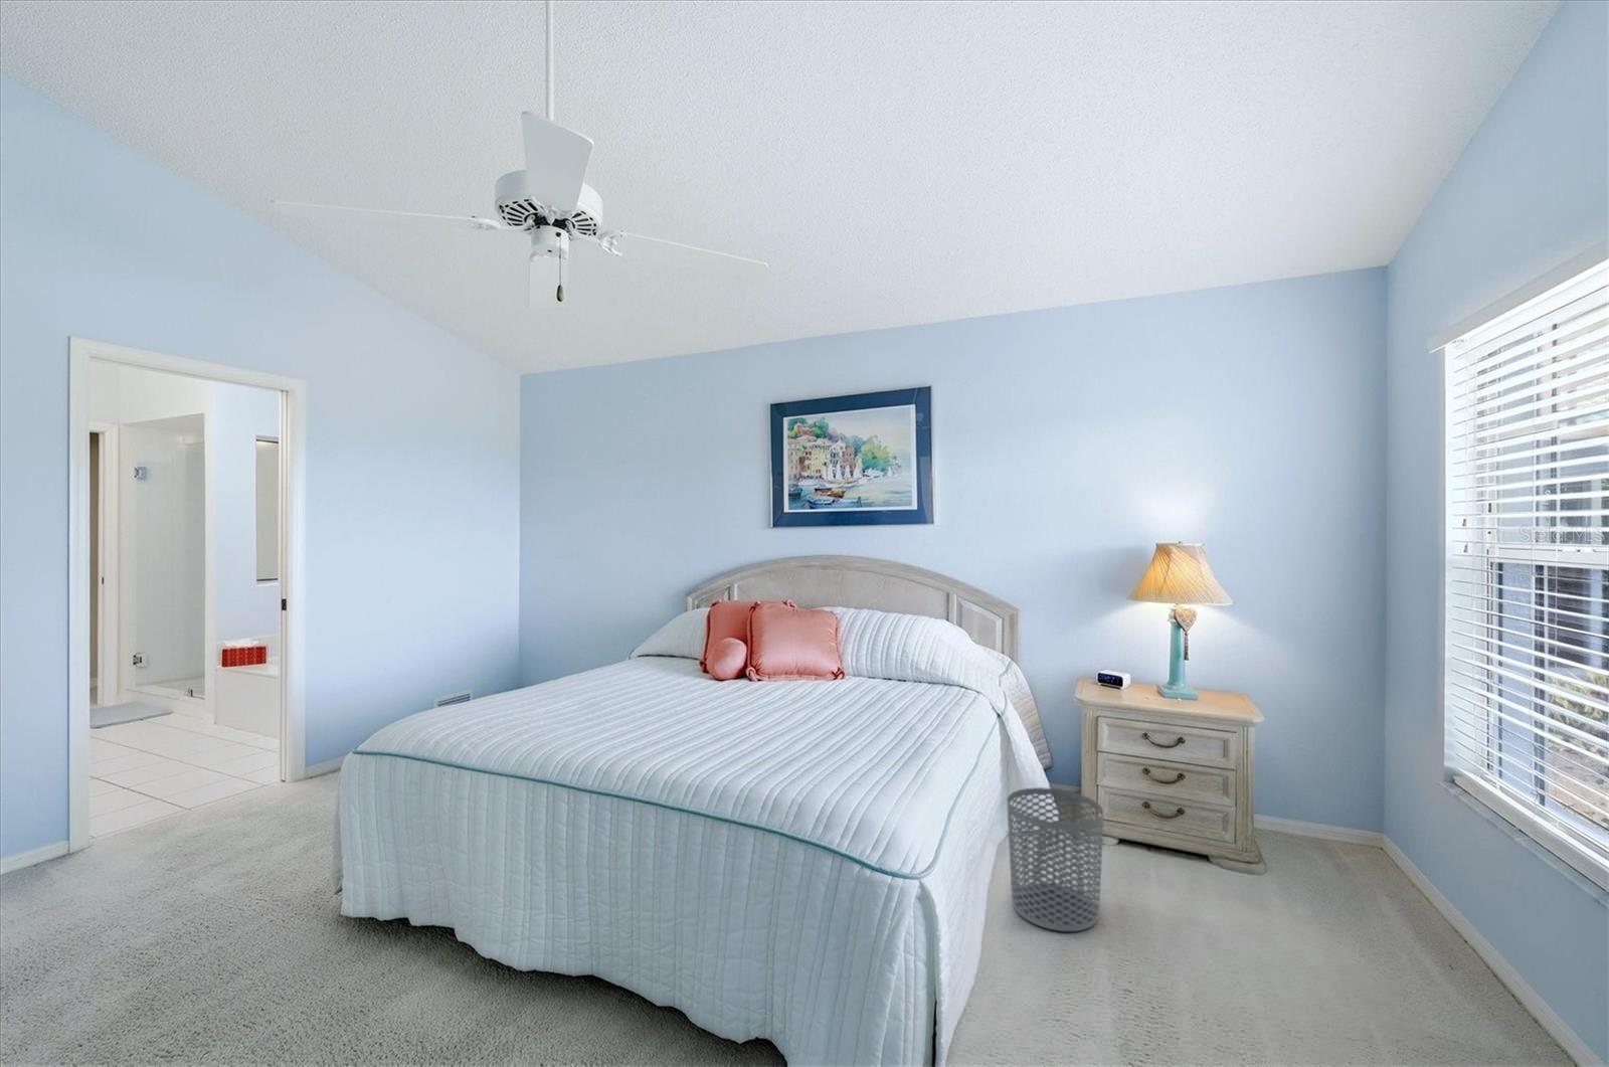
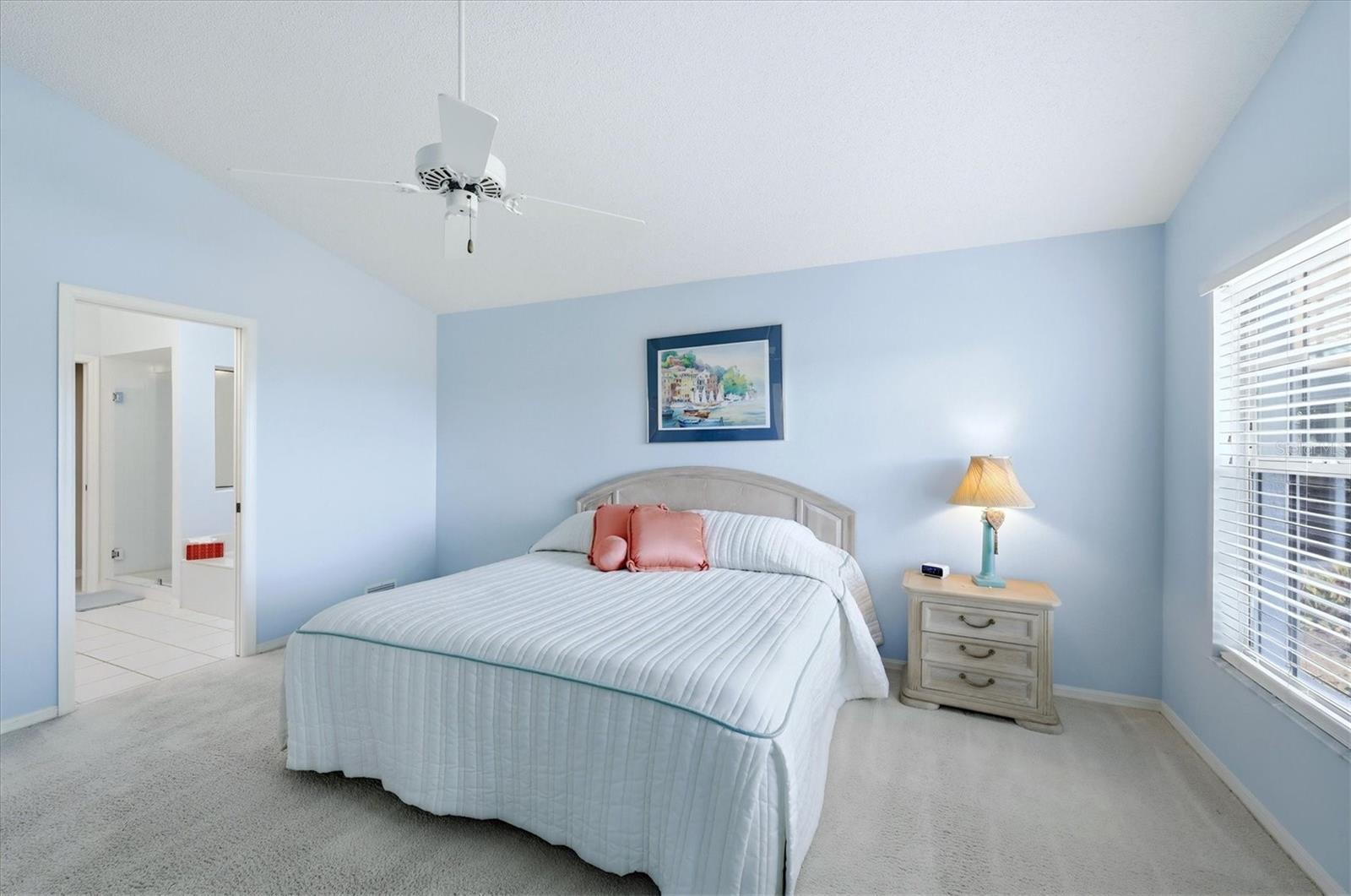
- waste bin [1005,786,1104,932]
